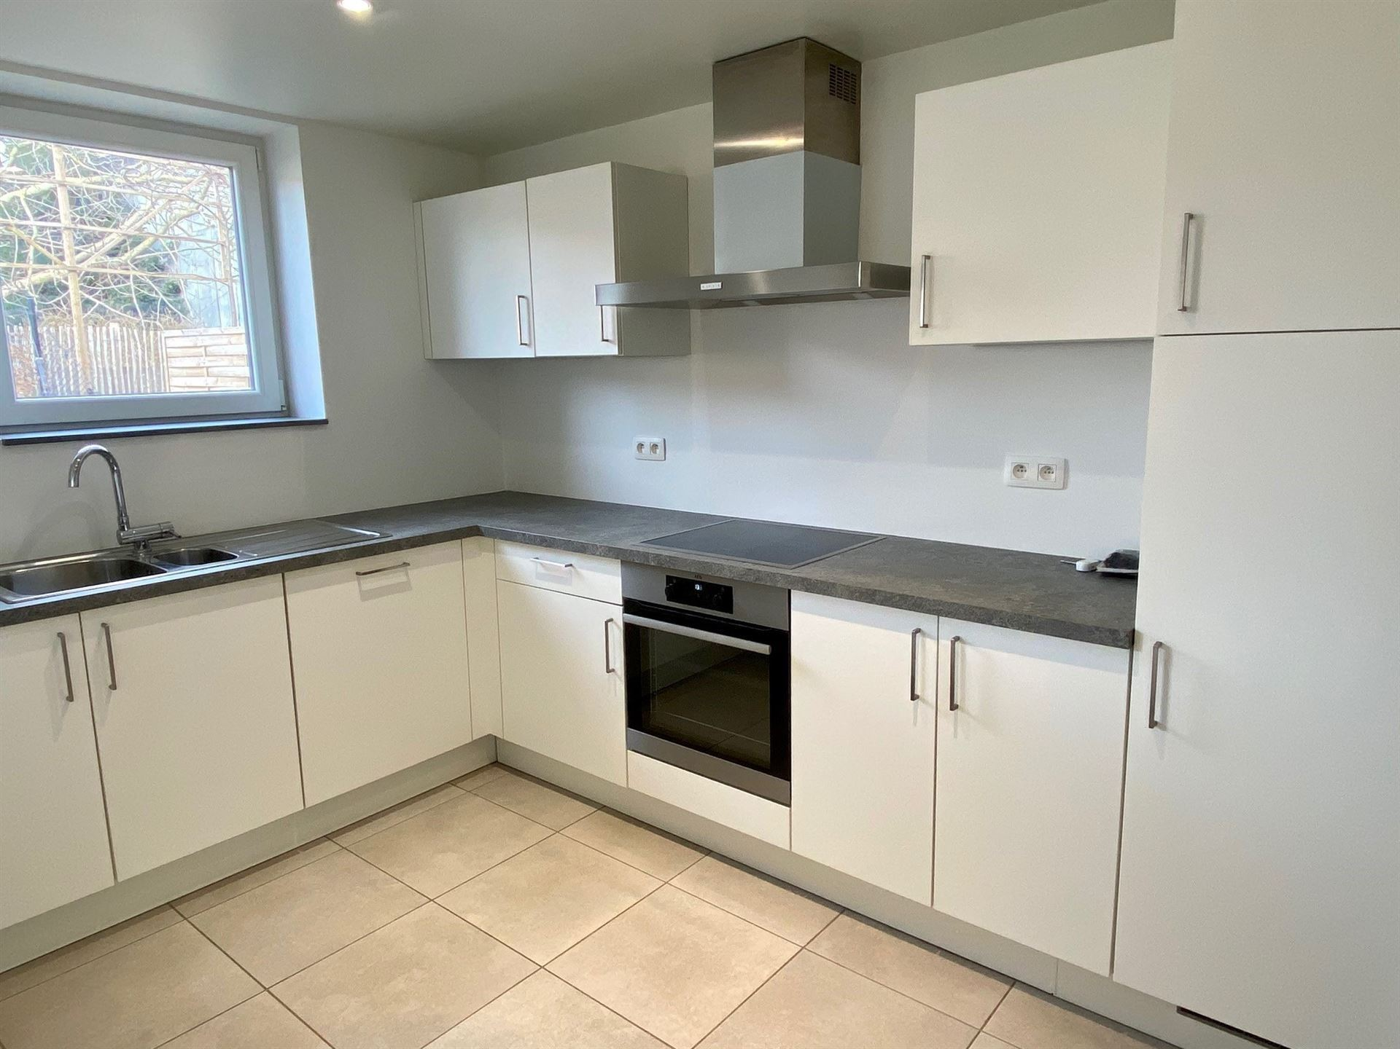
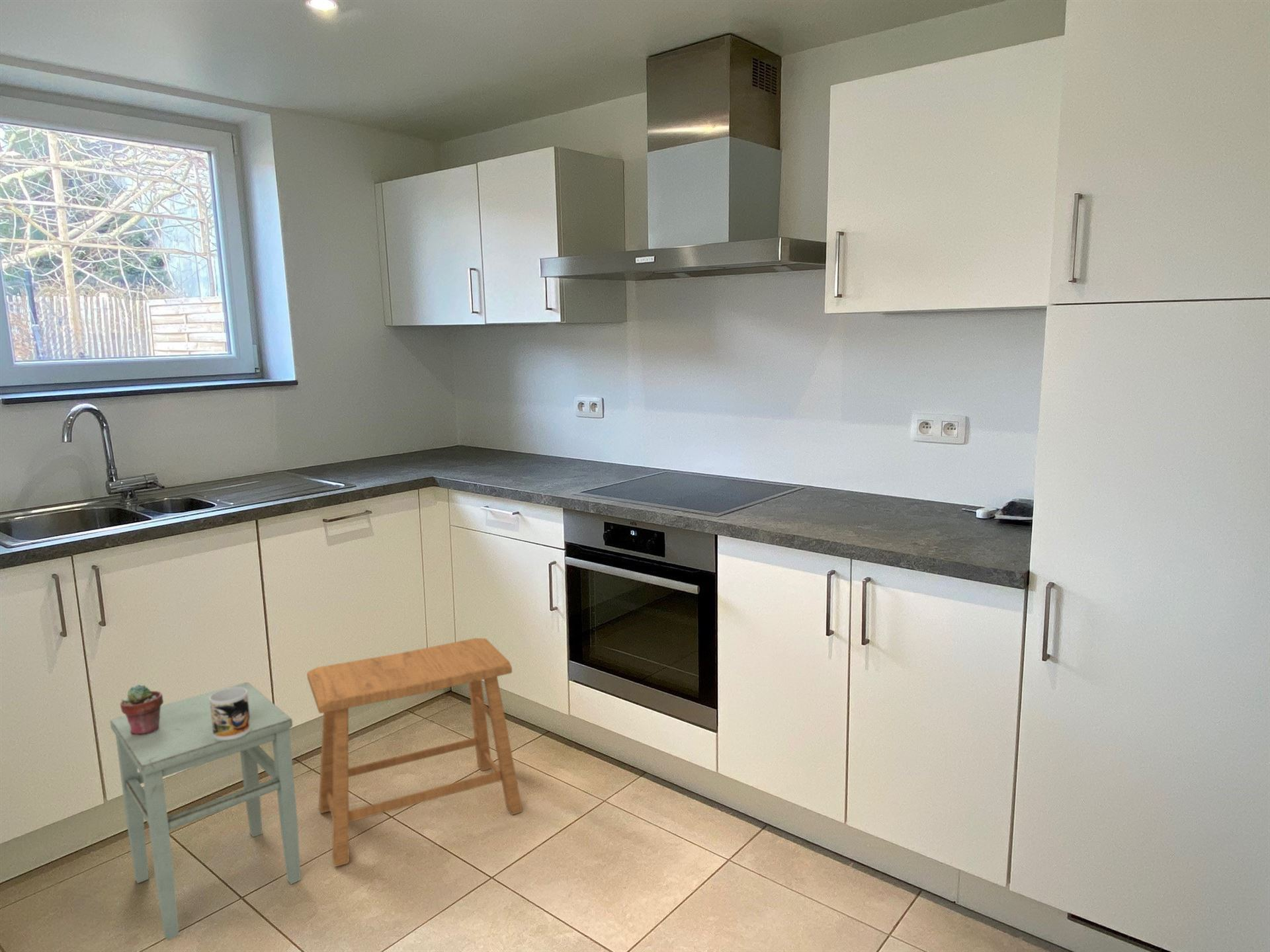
+ stool [306,637,523,867]
+ mug [210,688,251,740]
+ stool [109,682,302,941]
+ potted succulent [120,684,164,735]
